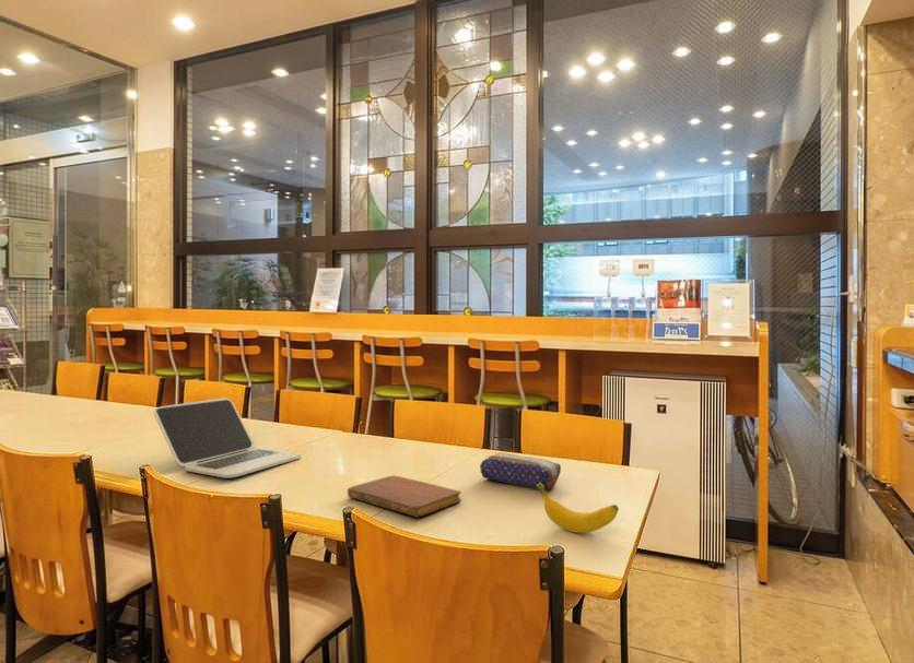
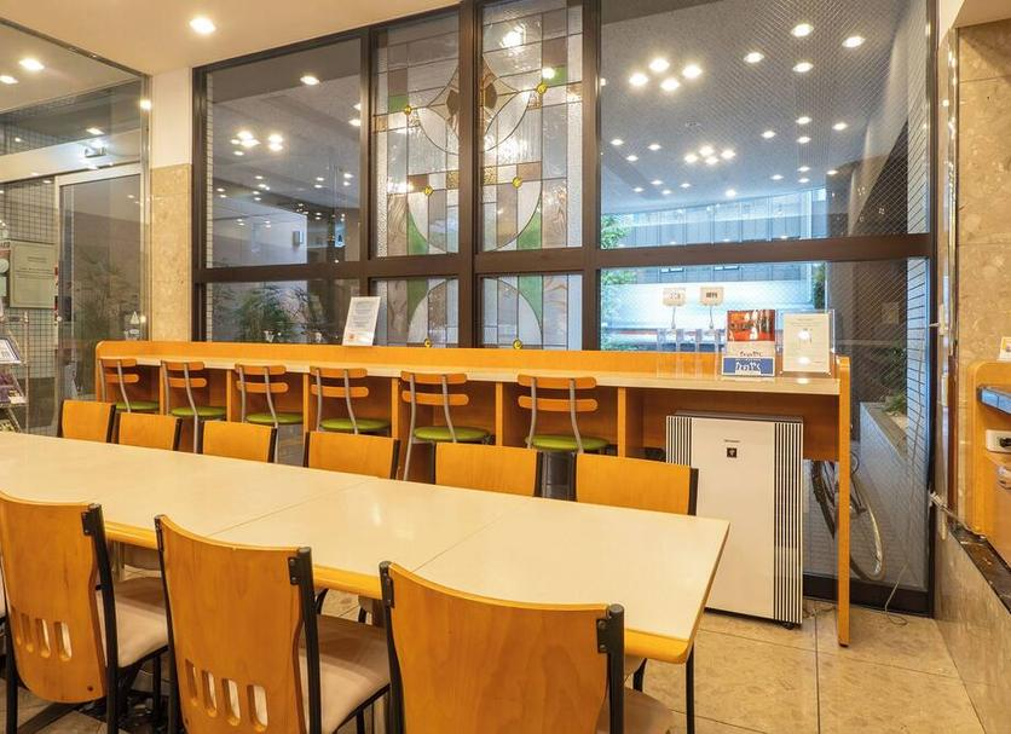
- banana [537,483,620,534]
- laptop [153,396,302,478]
- notebook [347,474,461,519]
- pencil case [479,452,562,490]
